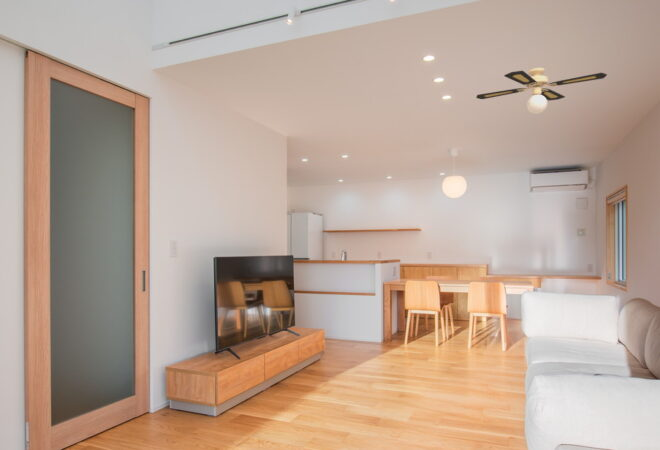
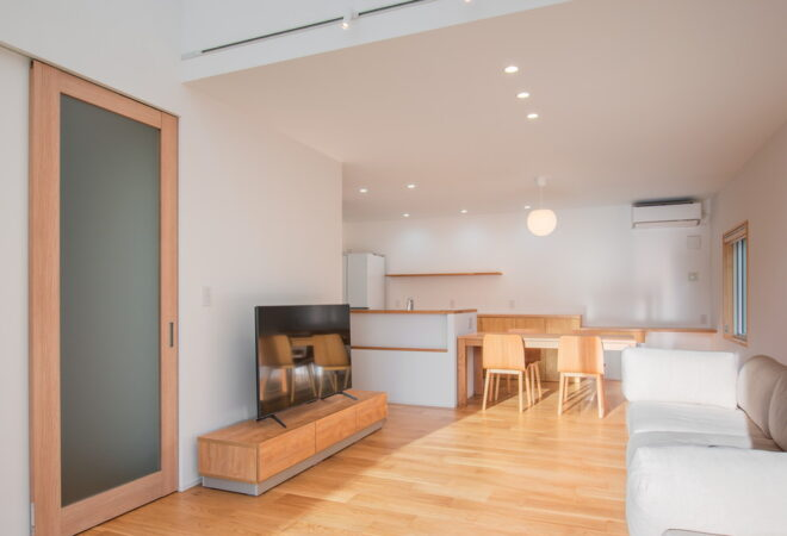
- ceiling fan [475,67,608,115]
